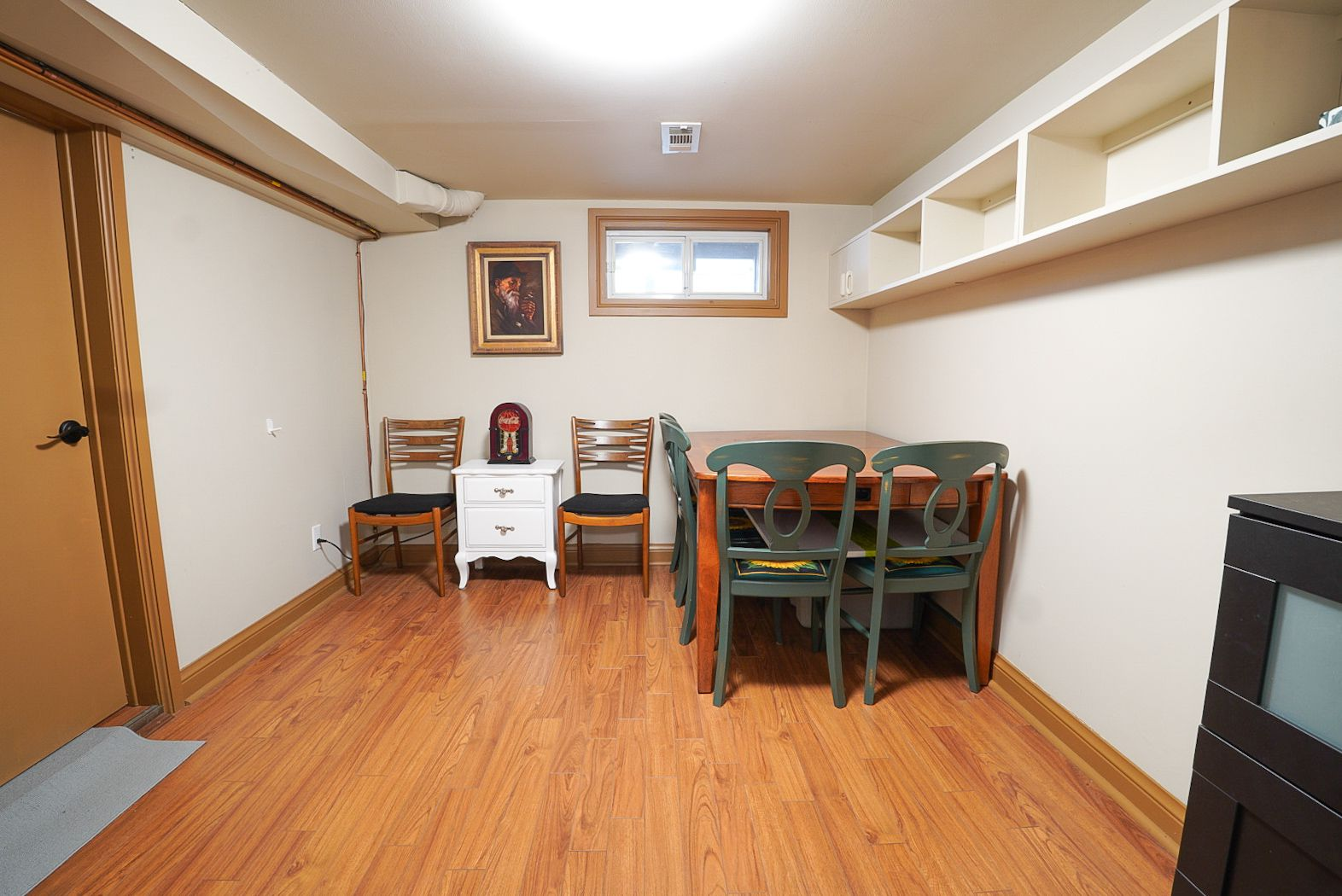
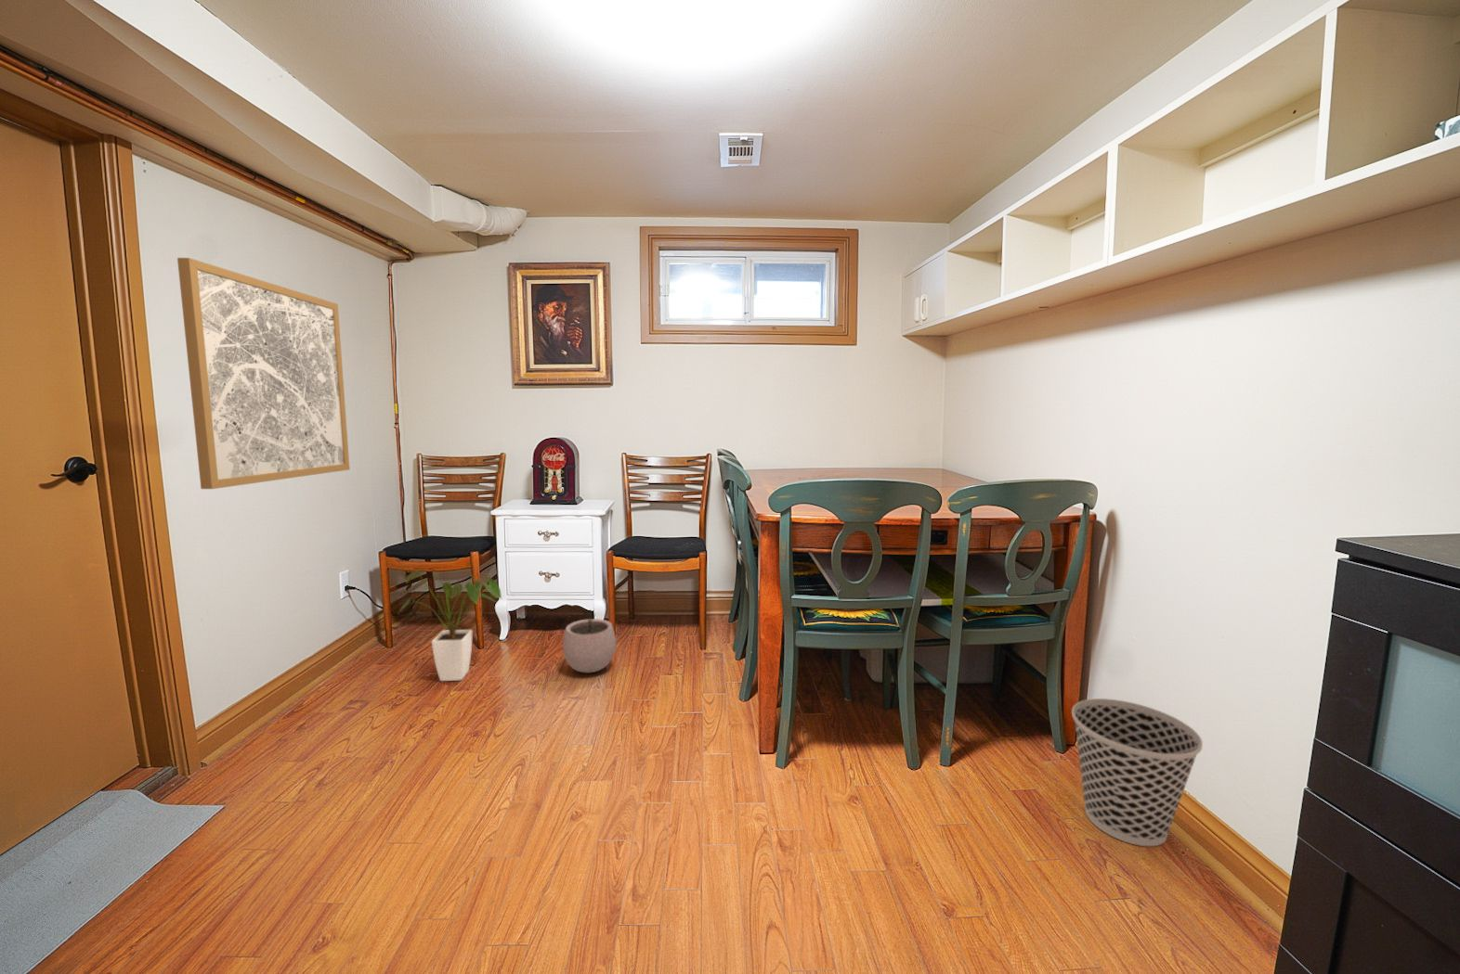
+ wall art [176,257,350,490]
+ plant pot [561,608,617,674]
+ house plant [397,567,504,682]
+ wastebasket [1071,698,1203,847]
